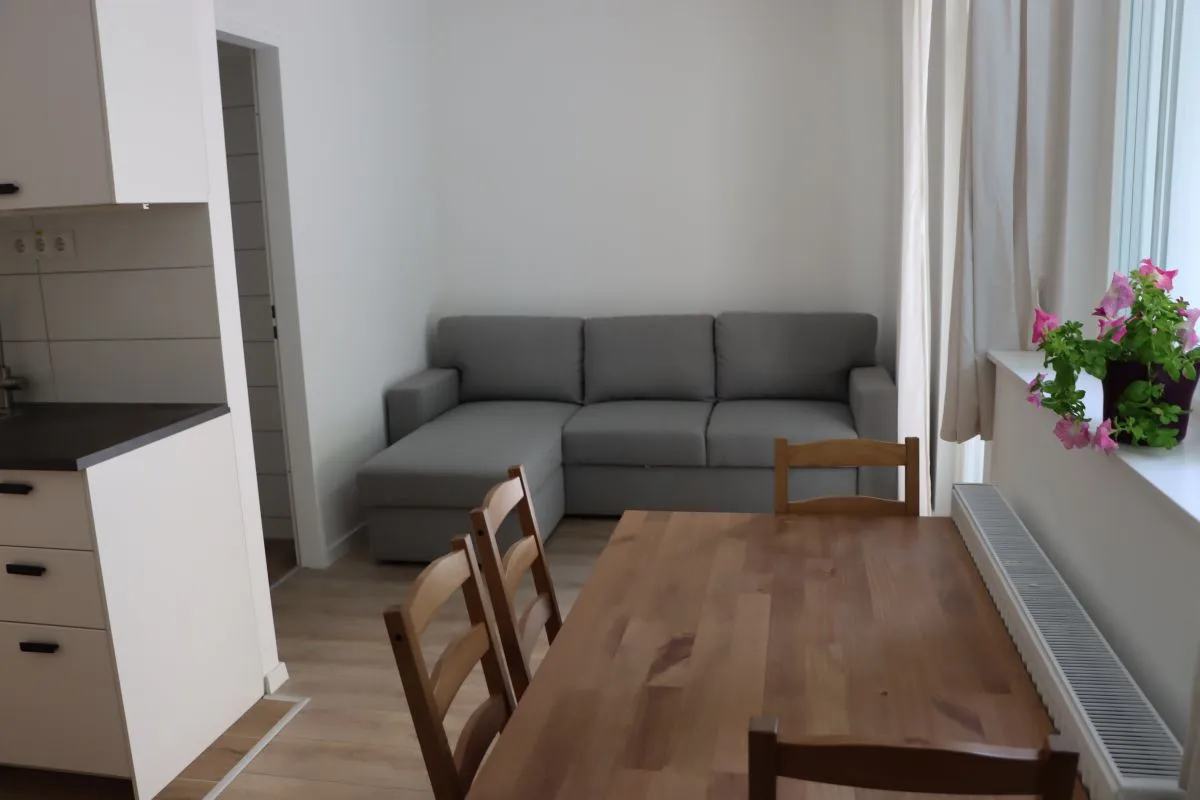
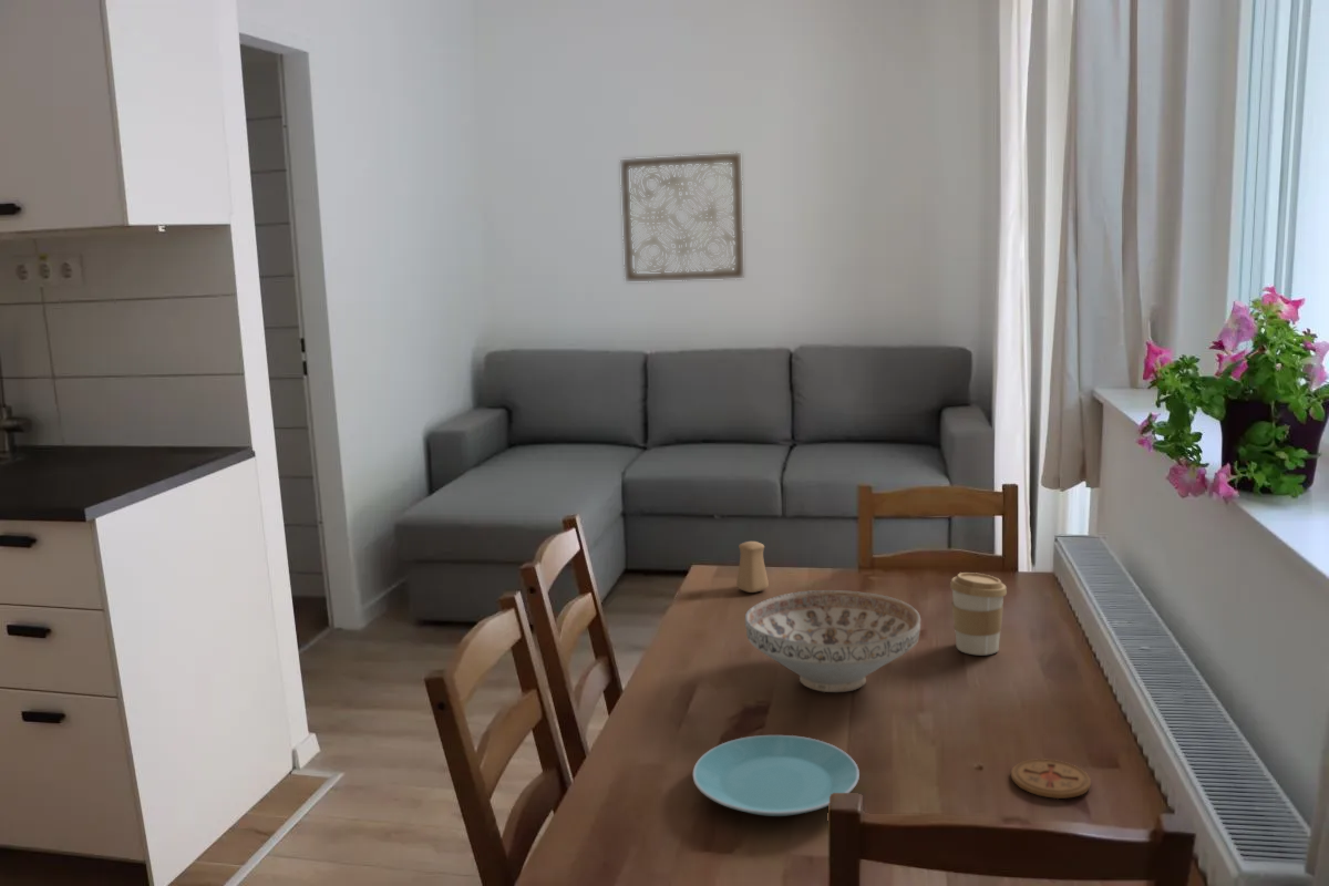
+ plate [691,734,861,817]
+ coffee cup [949,571,1008,656]
+ salt shaker [735,540,770,594]
+ coaster [1010,758,1092,800]
+ wall art [620,152,744,282]
+ decorative bowl [744,589,921,693]
